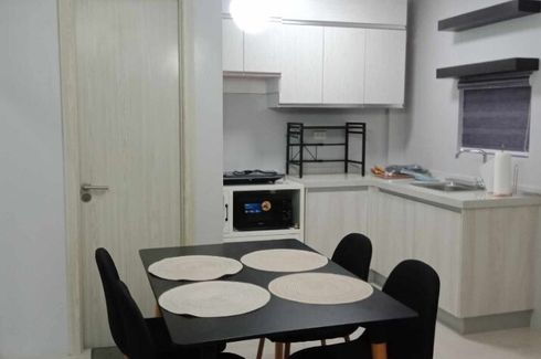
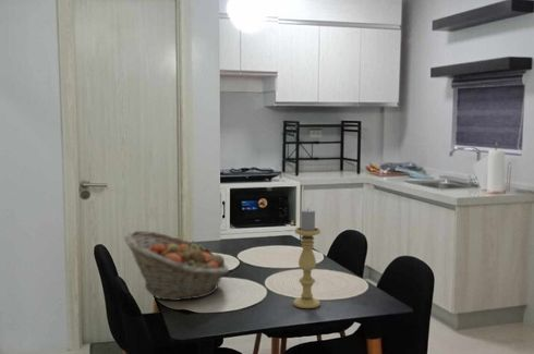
+ fruit basket [123,230,230,302]
+ candle holder [292,209,321,309]
